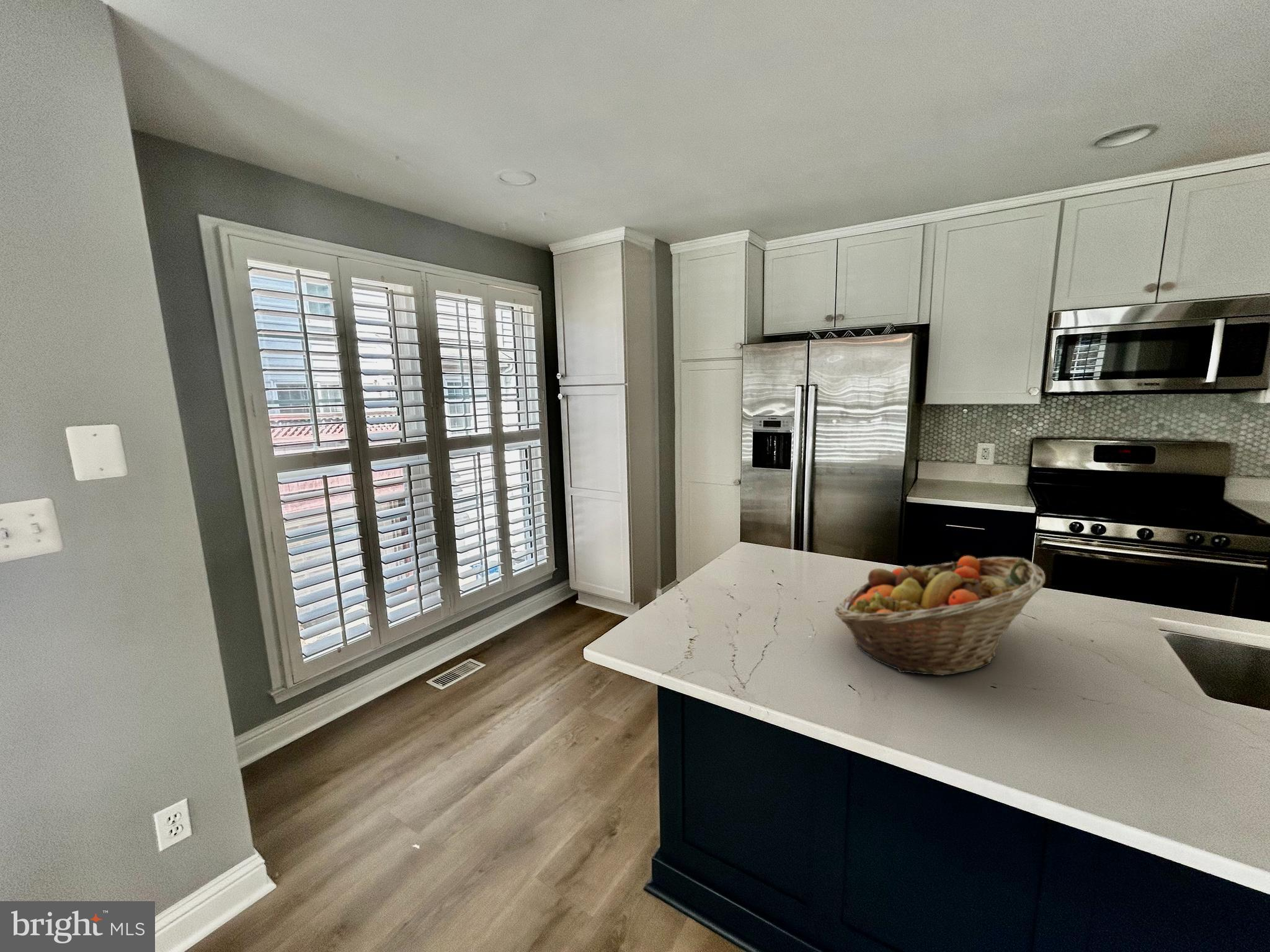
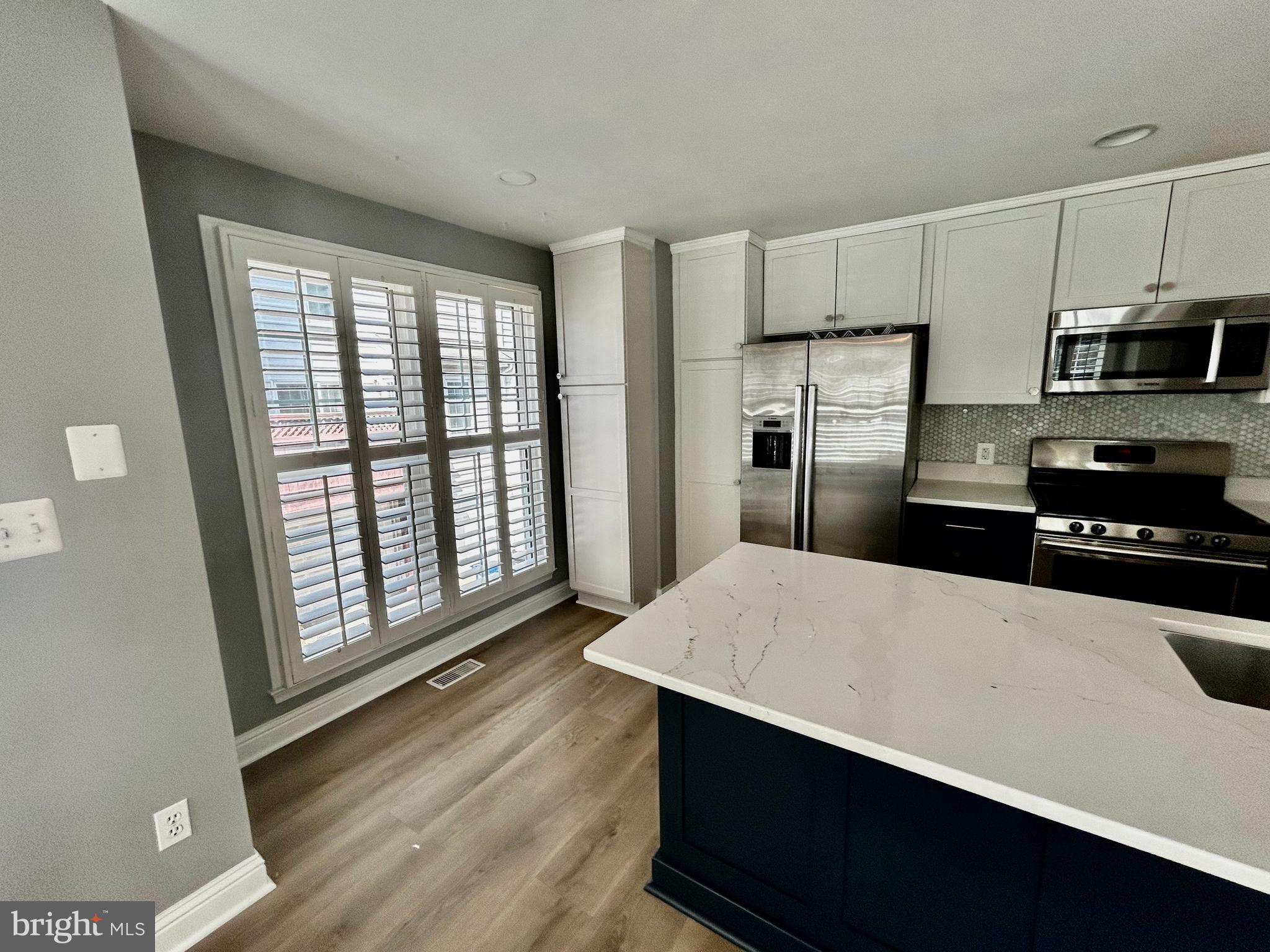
- fruit basket [834,555,1046,676]
